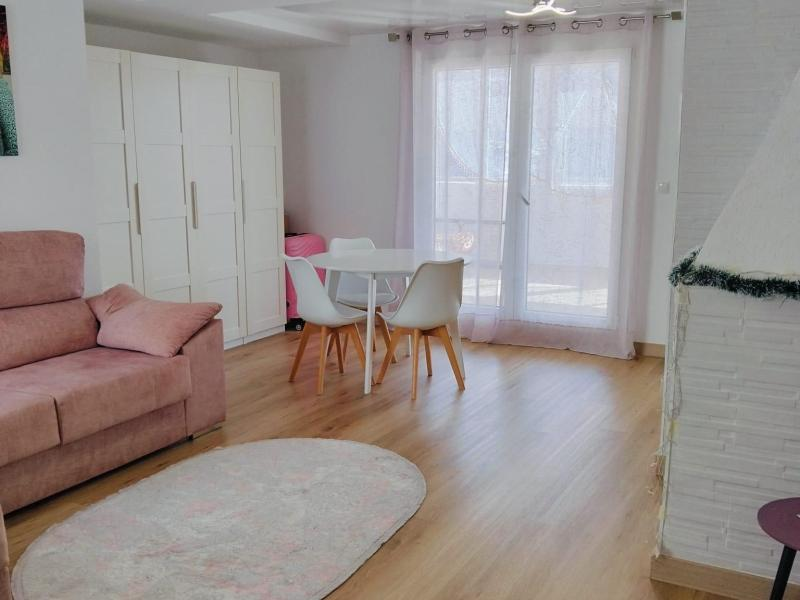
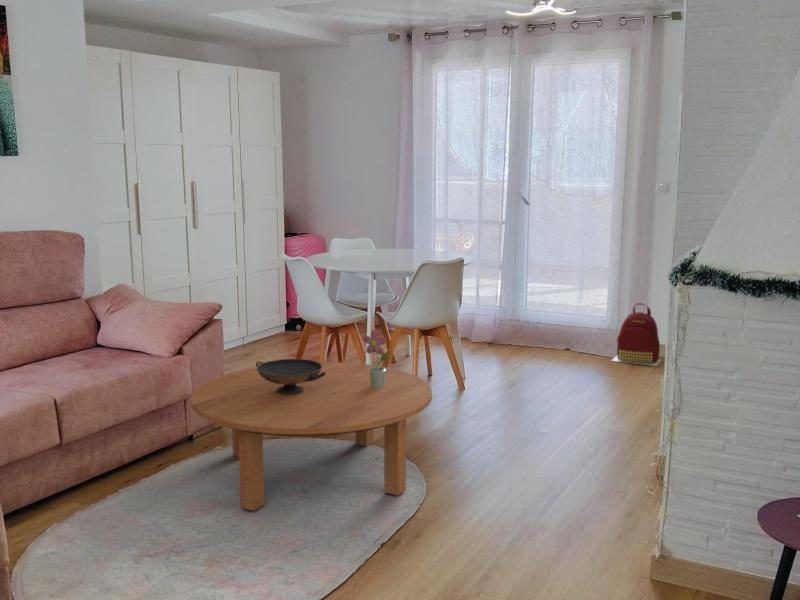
+ decorative bowl [255,358,326,395]
+ potted flower [362,329,389,388]
+ backpack [610,302,662,367]
+ coffee table [190,361,433,512]
